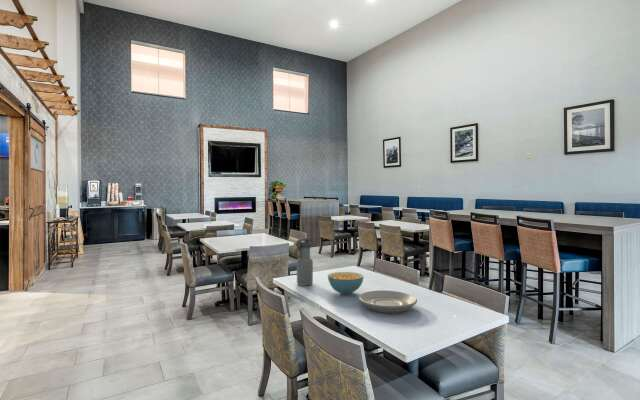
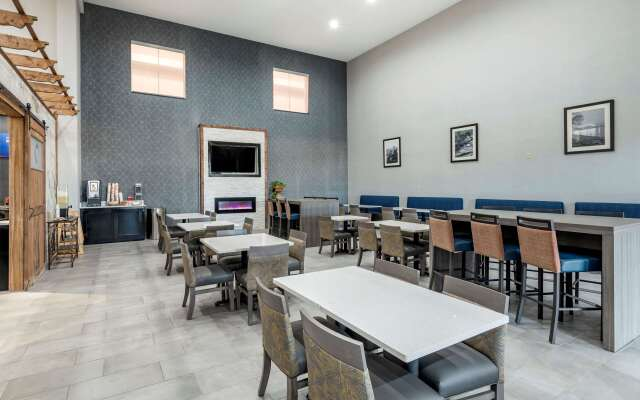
- cereal bowl [327,271,365,295]
- plate [358,289,418,314]
- water bottle [294,237,314,287]
